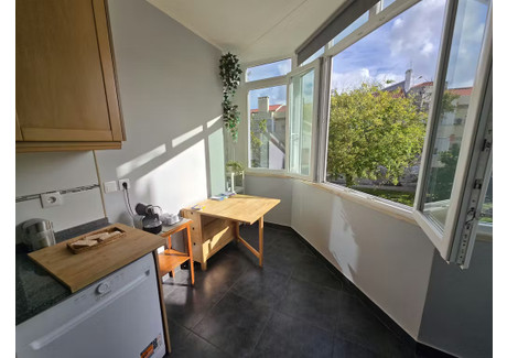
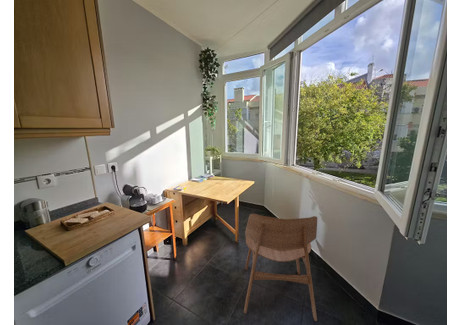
+ dining chair [243,213,318,322]
